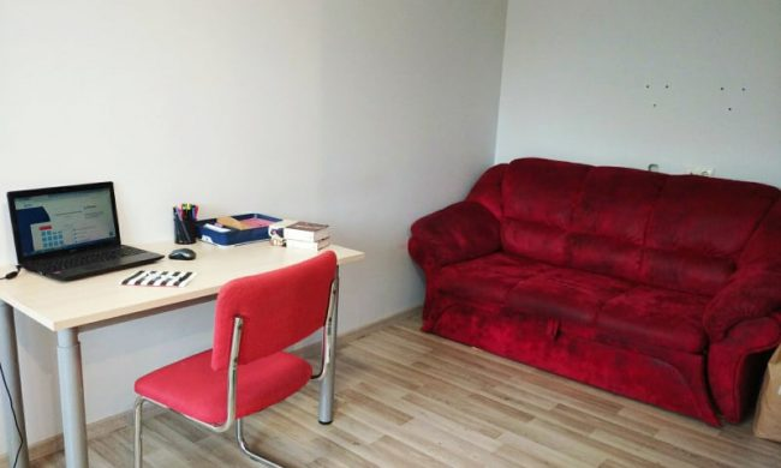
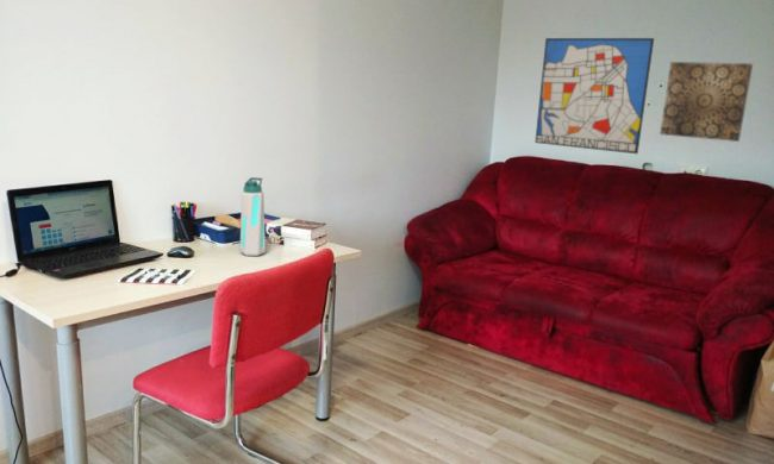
+ water bottle [239,176,267,257]
+ wall art [533,37,655,155]
+ wall art [658,61,754,143]
